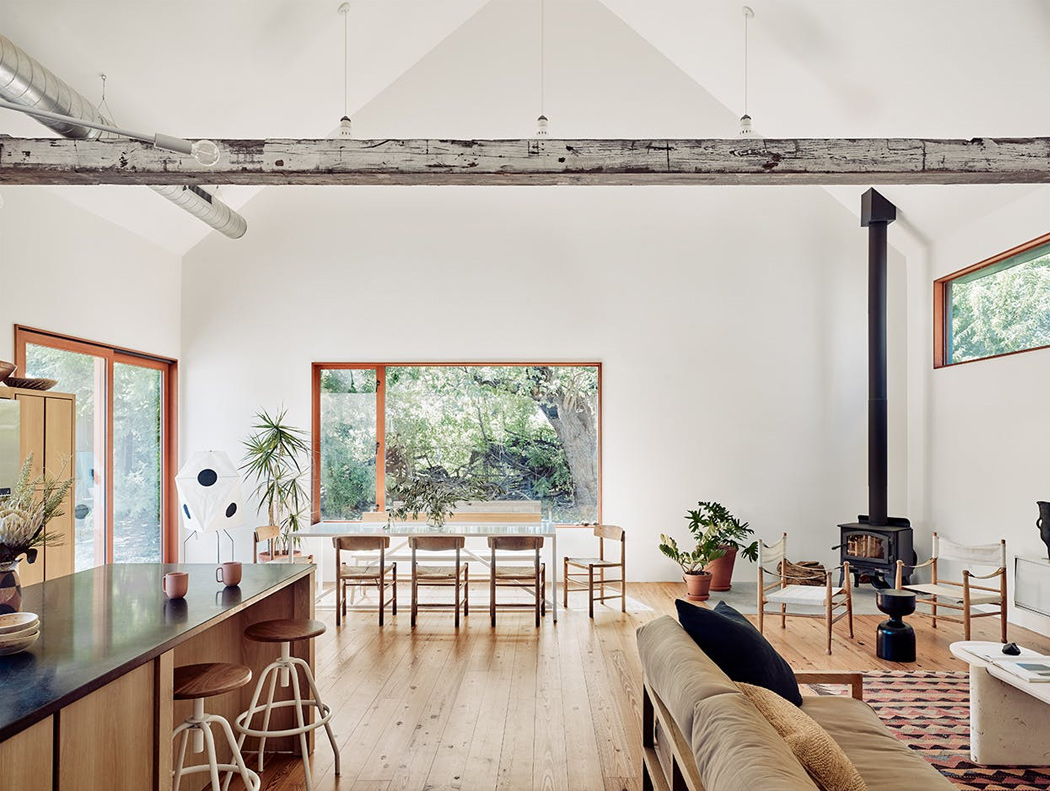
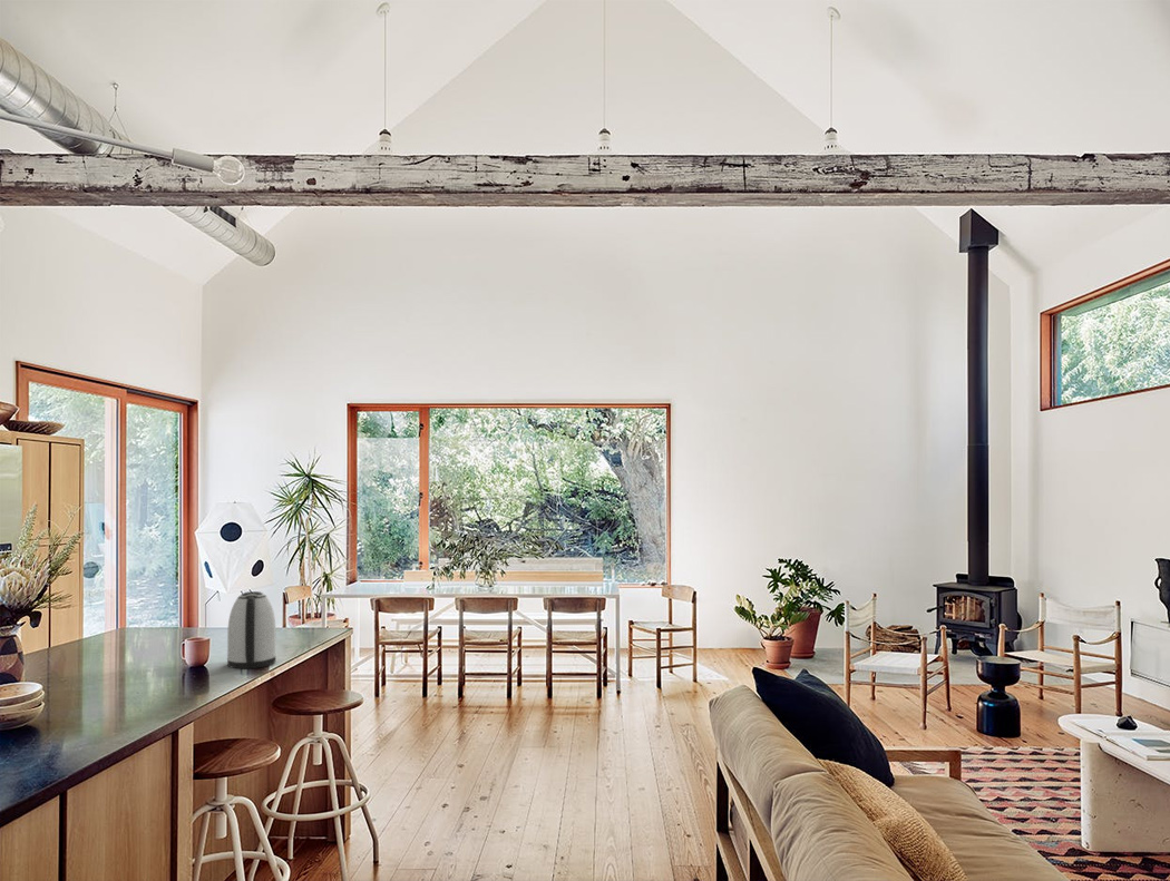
+ kettle [226,590,277,669]
